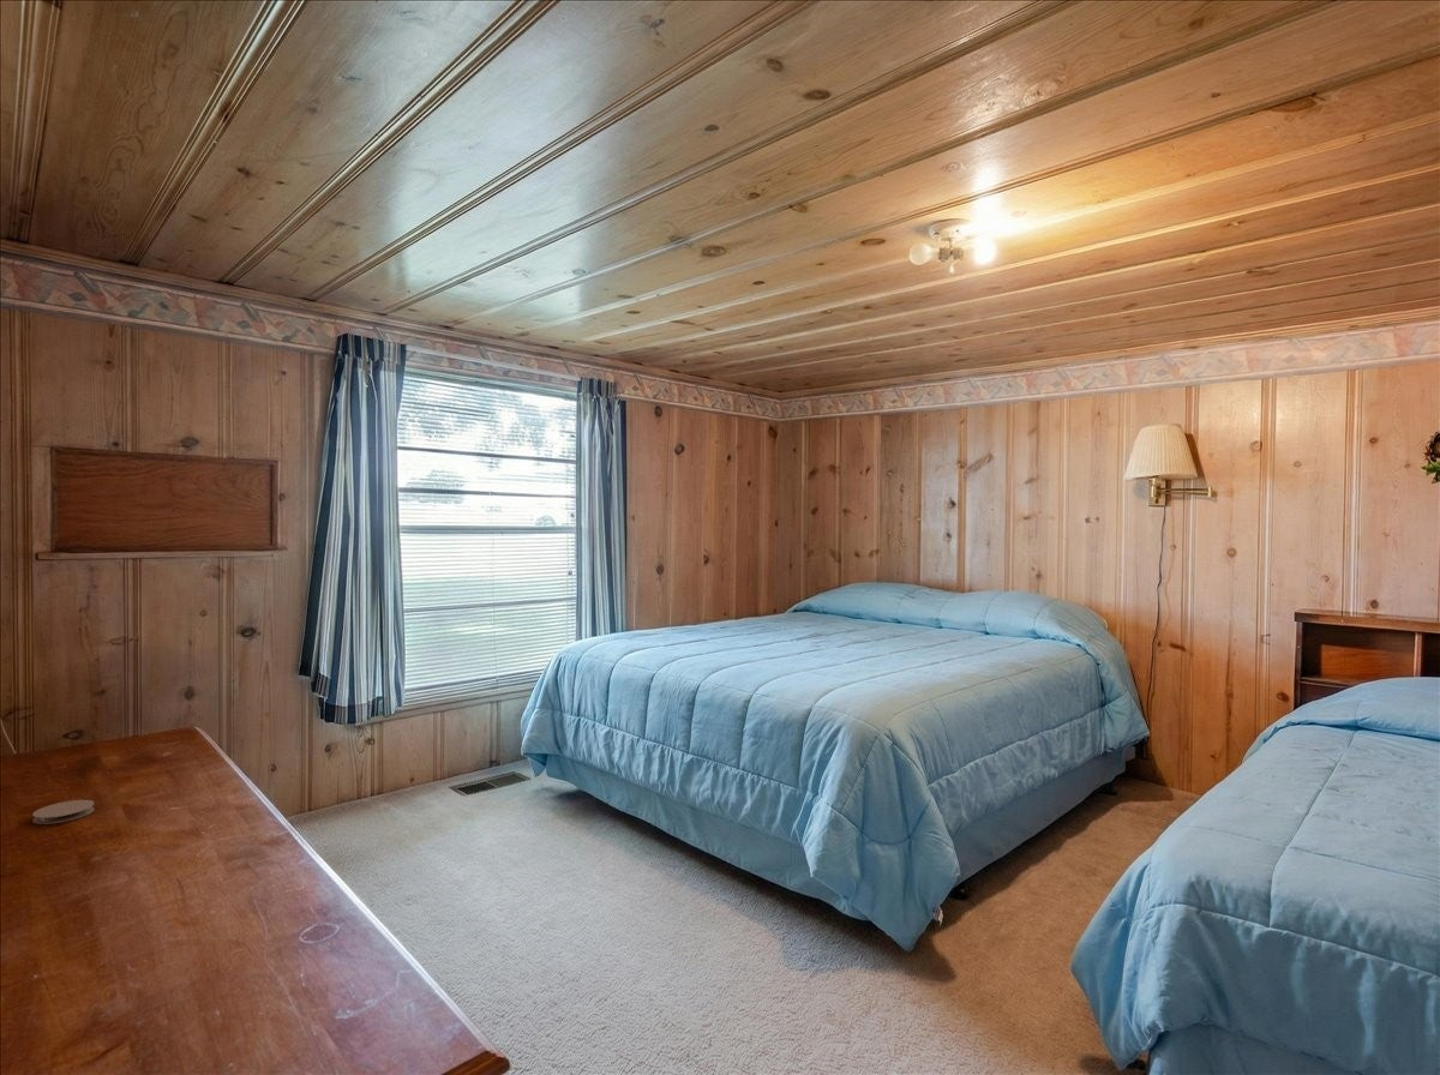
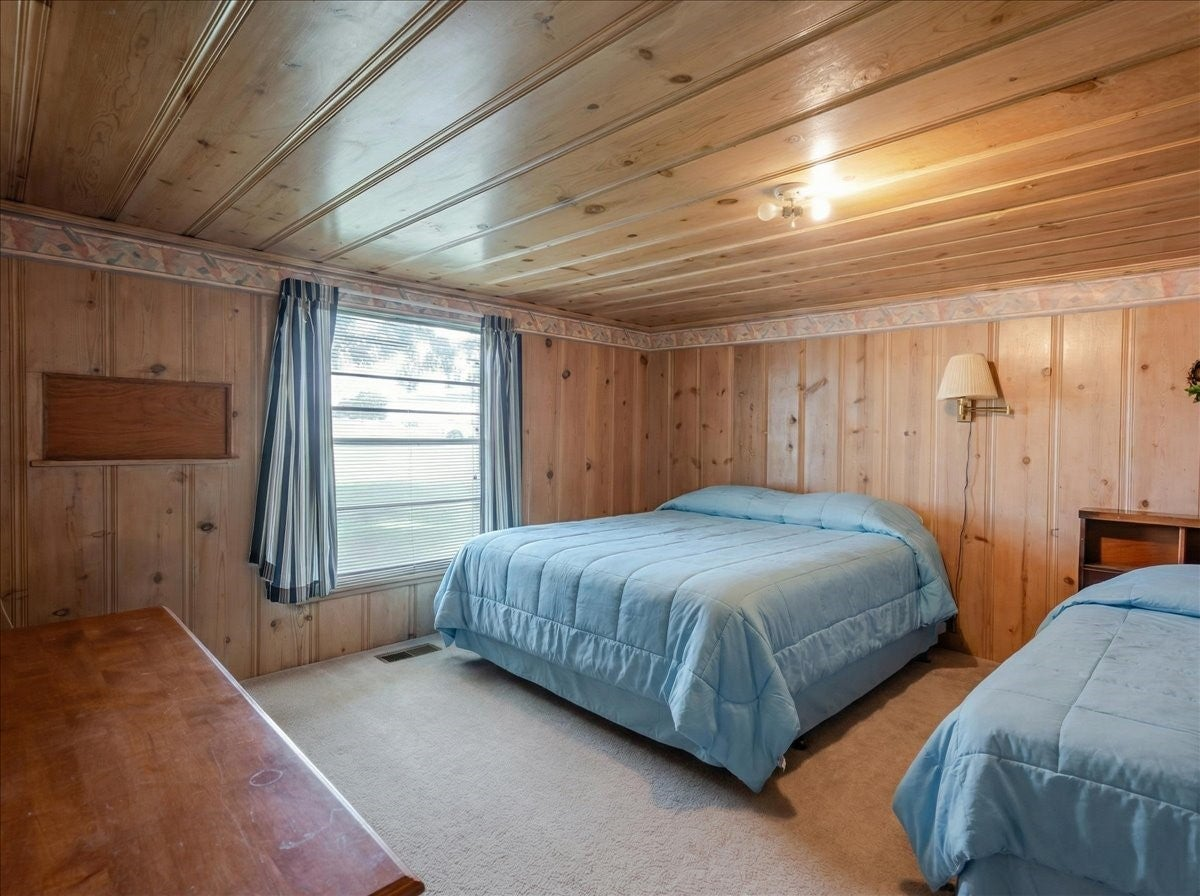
- coaster [31,799,95,825]
